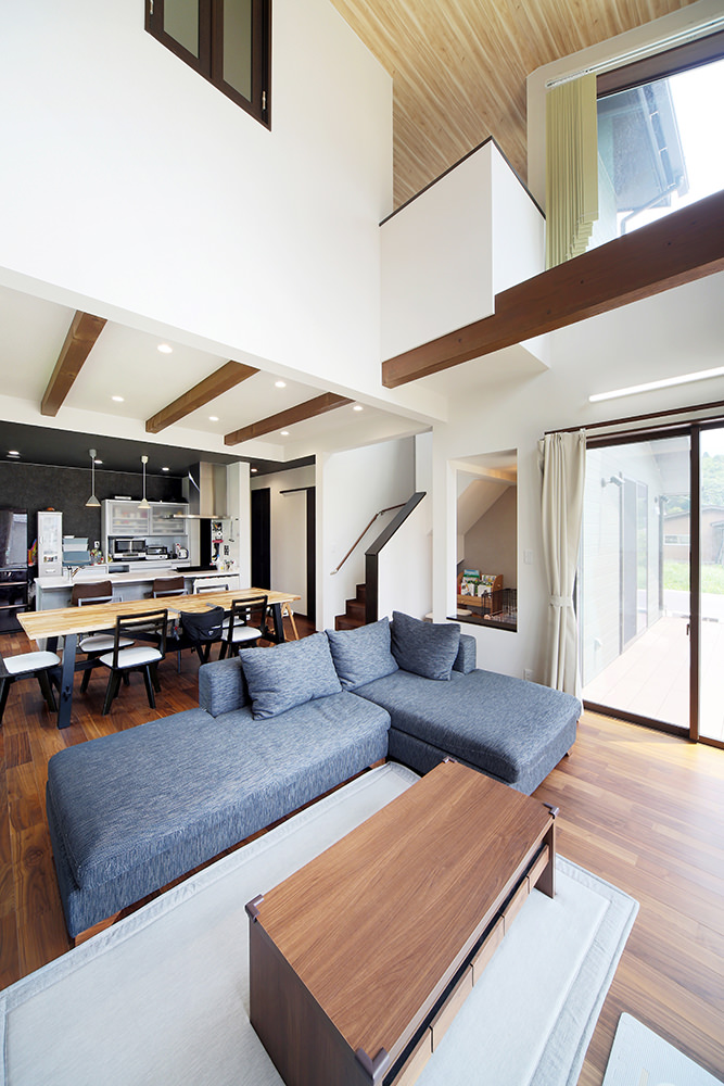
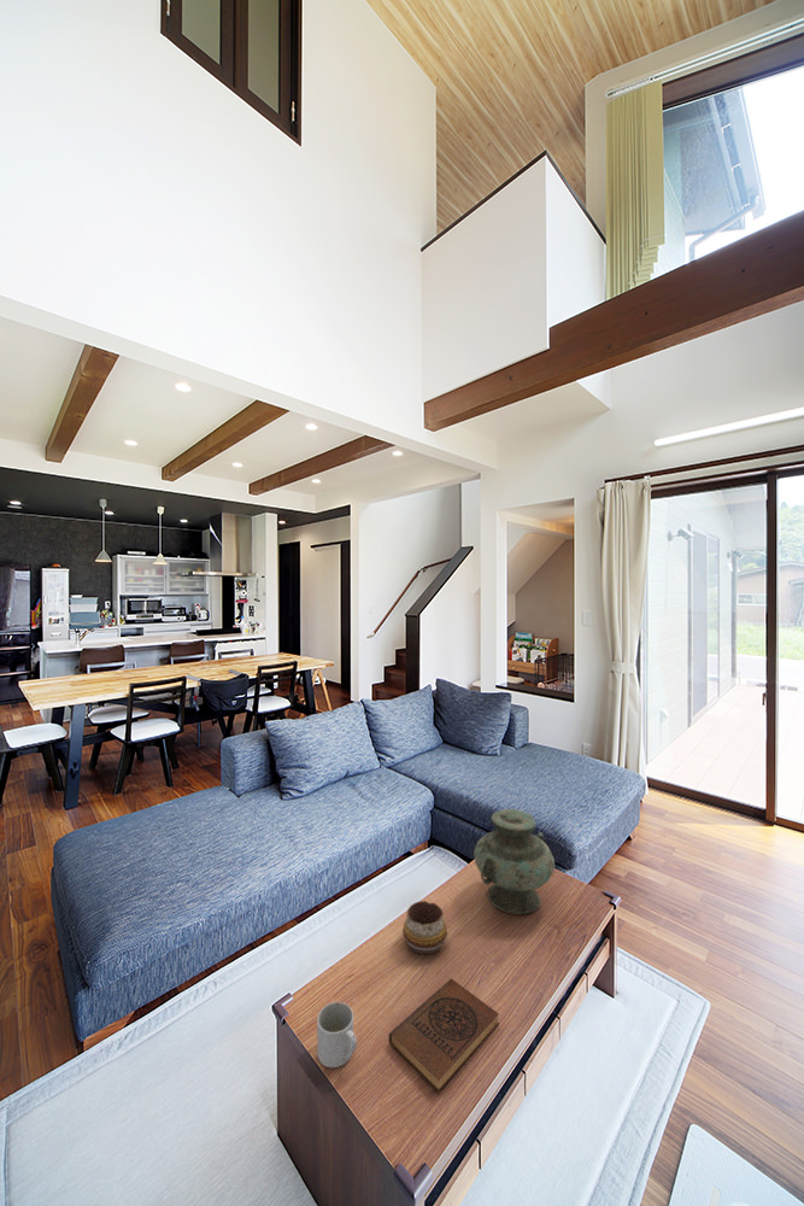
+ decorative bowl [401,900,448,955]
+ mug [316,1001,358,1069]
+ vase [473,808,556,915]
+ book [388,978,500,1093]
